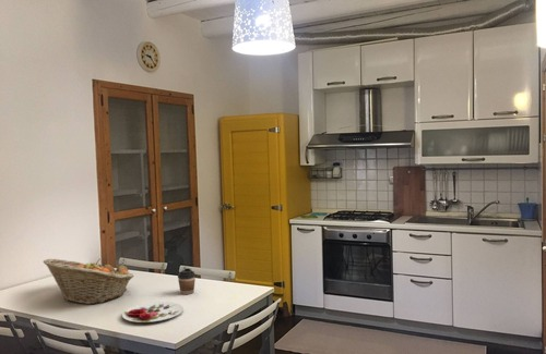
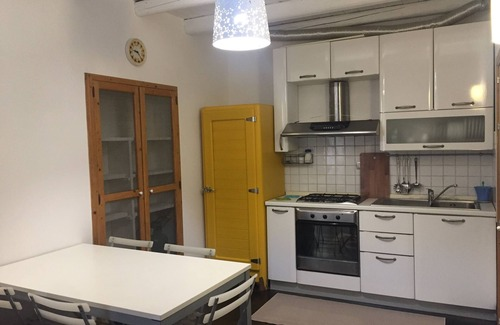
- fruit basket [43,257,135,305]
- plate [121,301,185,324]
- coffee cup [177,267,197,295]
